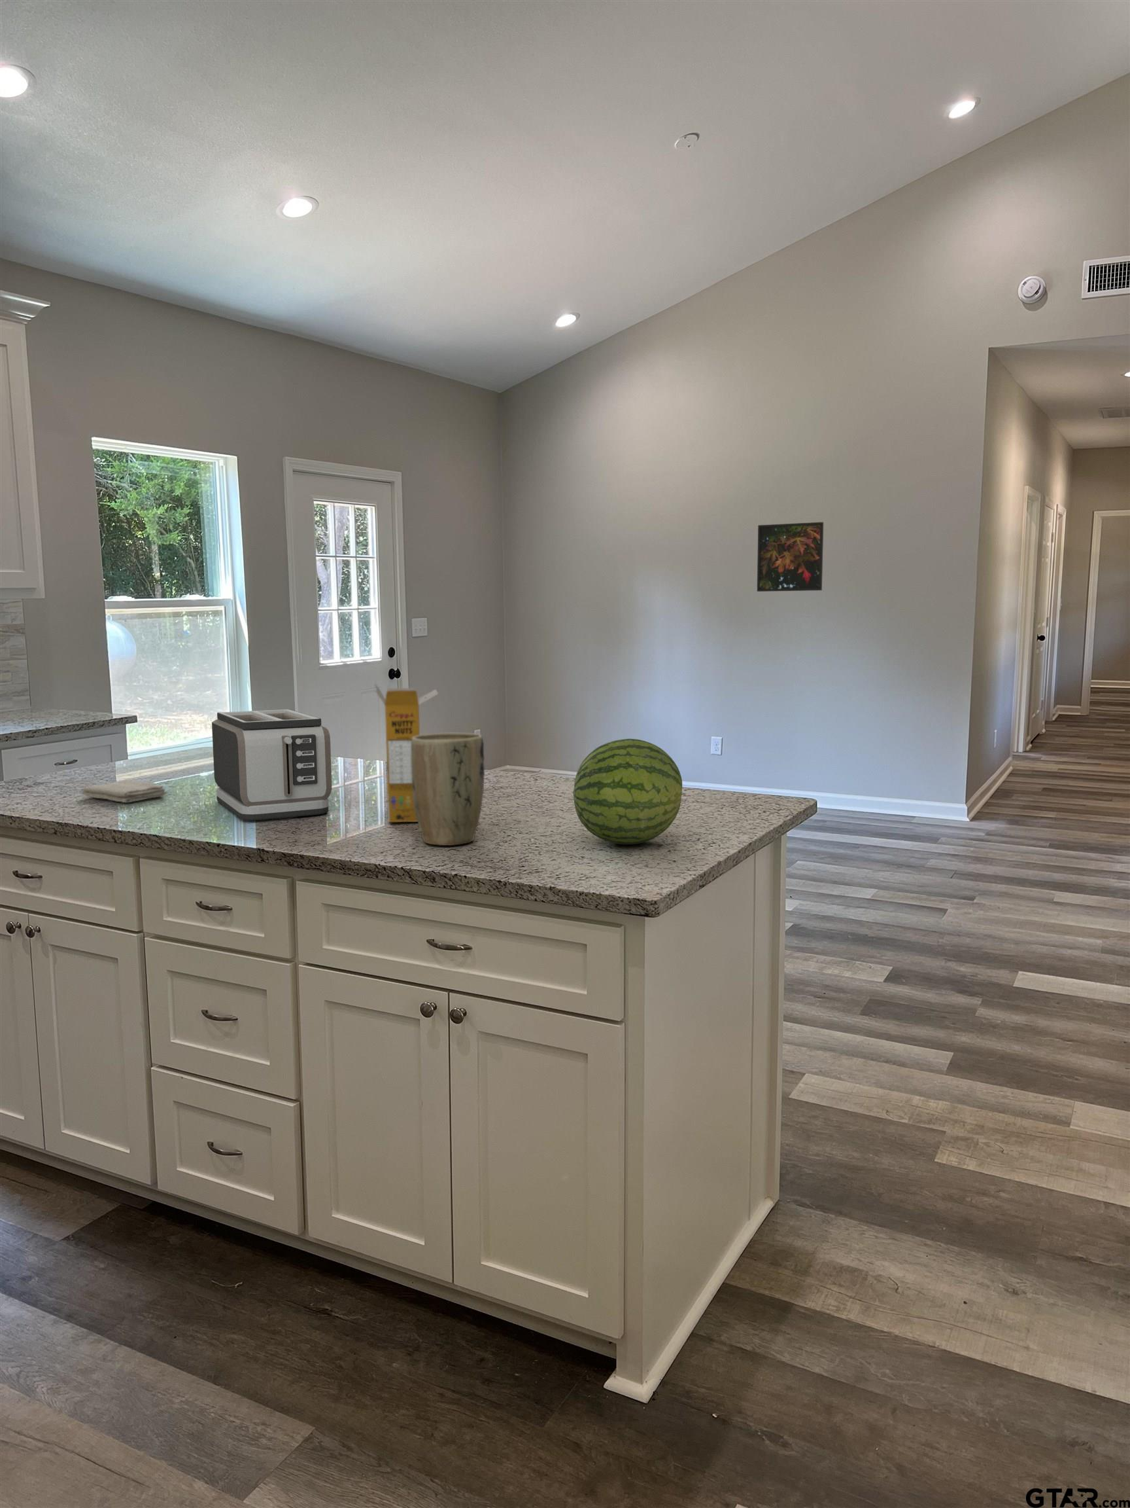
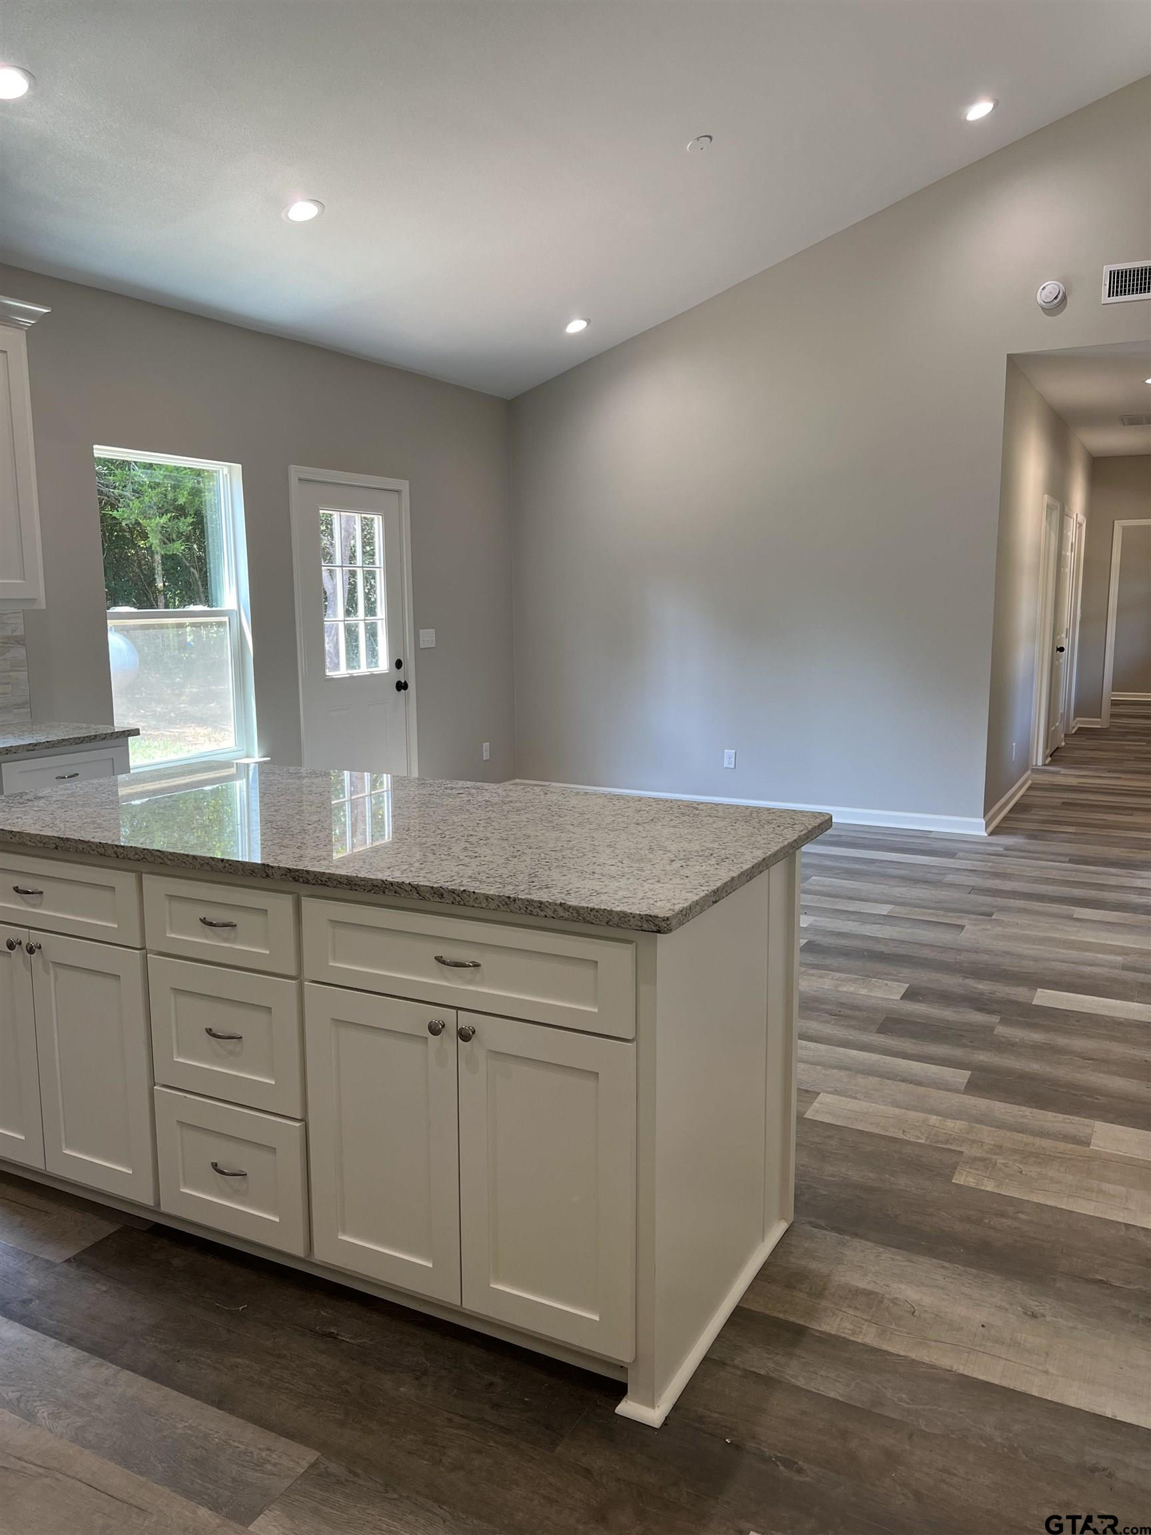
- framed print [756,521,824,593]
- fruit [572,739,683,845]
- cereal box [374,683,439,823]
- toaster [211,709,332,820]
- washcloth [81,779,167,803]
- plant pot [412,733,485,847]
